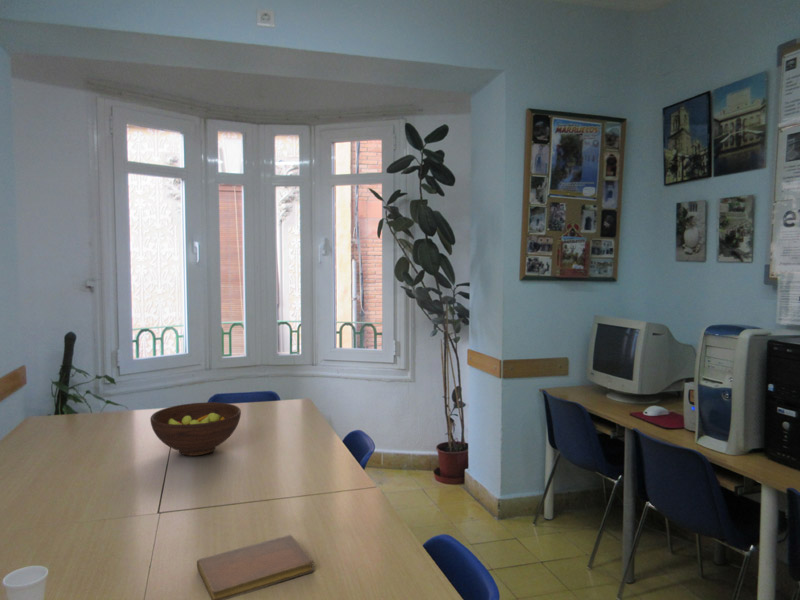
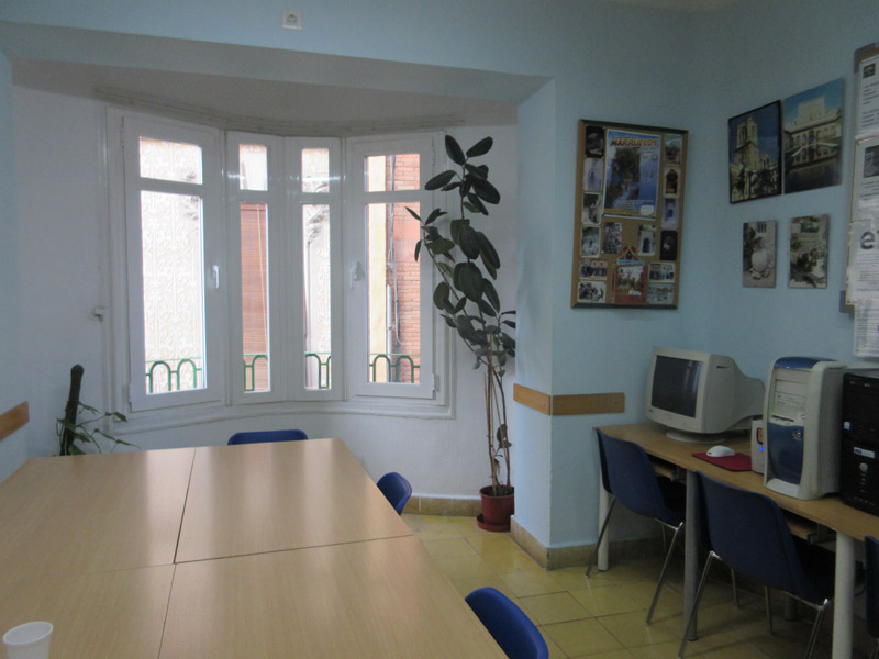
- notebook [196,534,315,600]
- fruit bowl [149,401,242,457]
